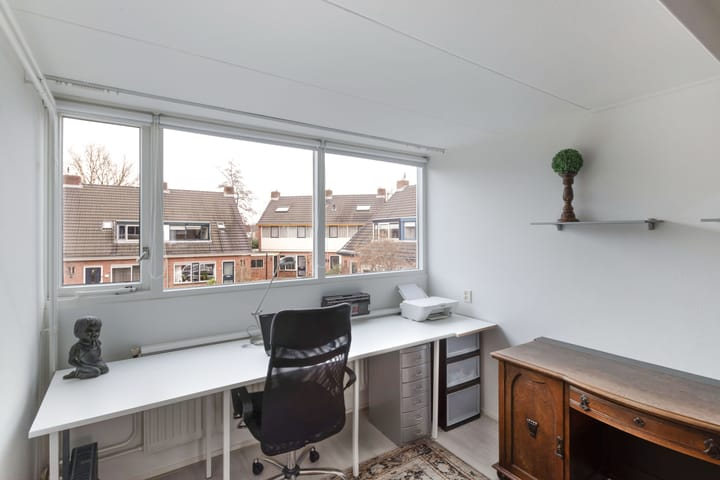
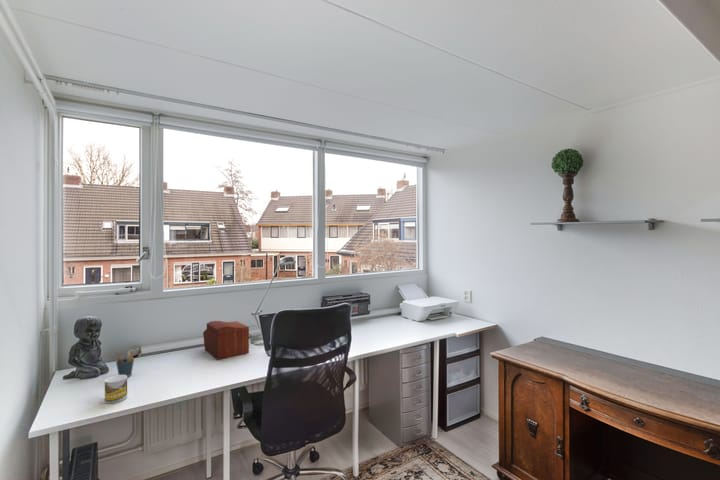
+ sewing box [202,320,250,361]
+ pen holder [115,349,135,378]
+ mug [104,374,128,404]
